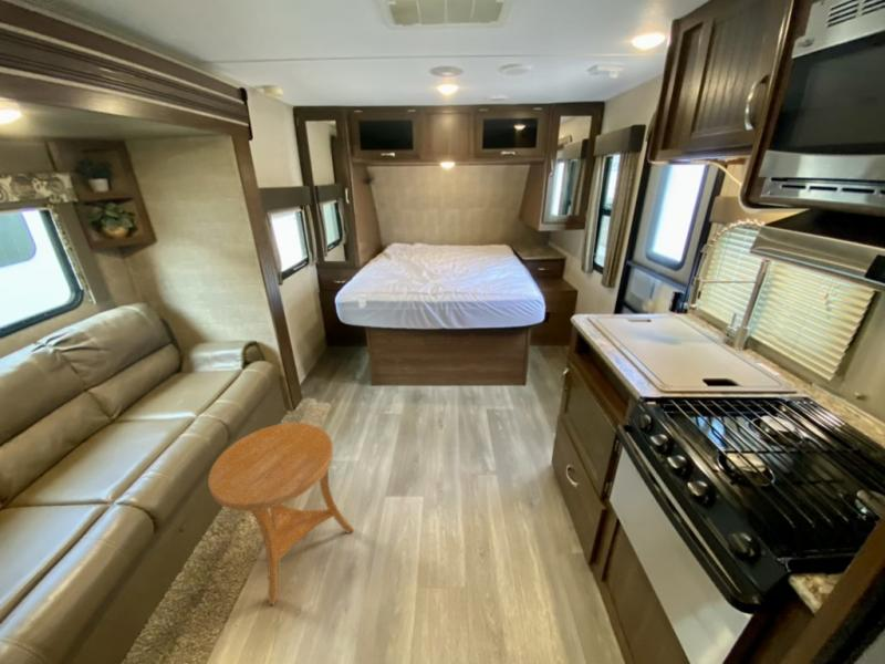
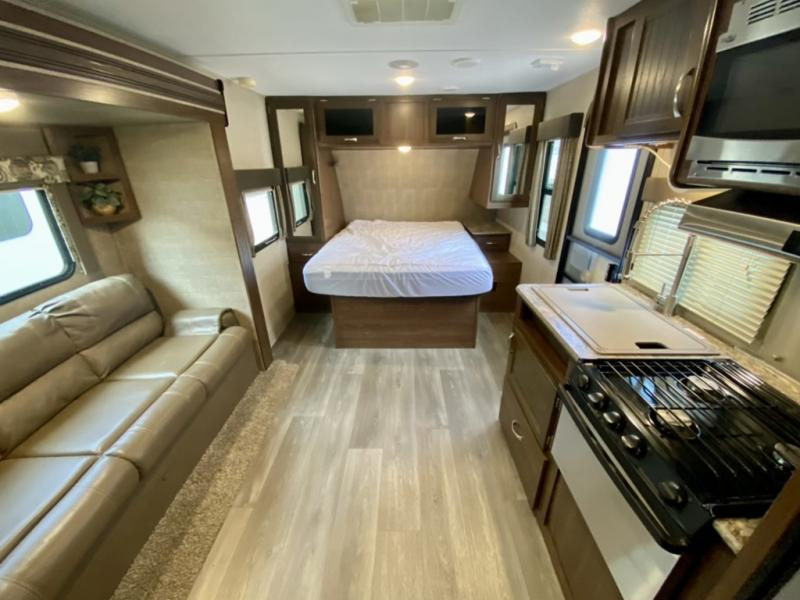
- side table [207,422,354,606]
